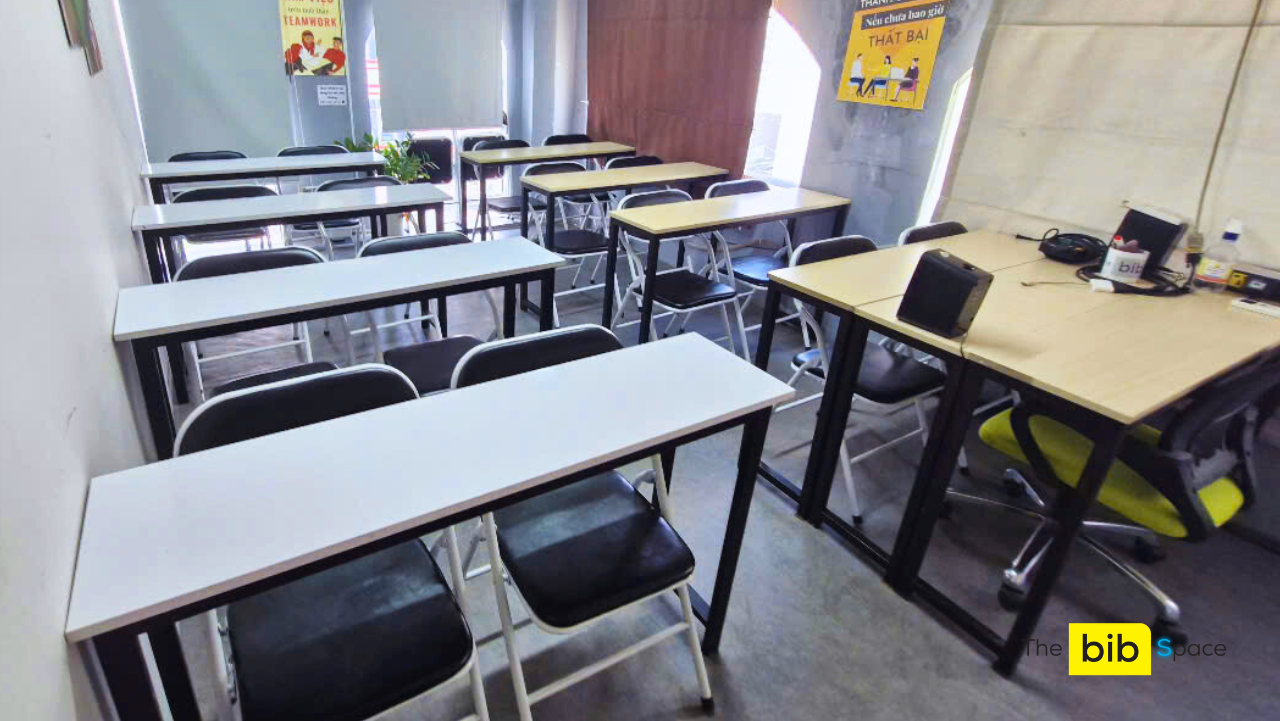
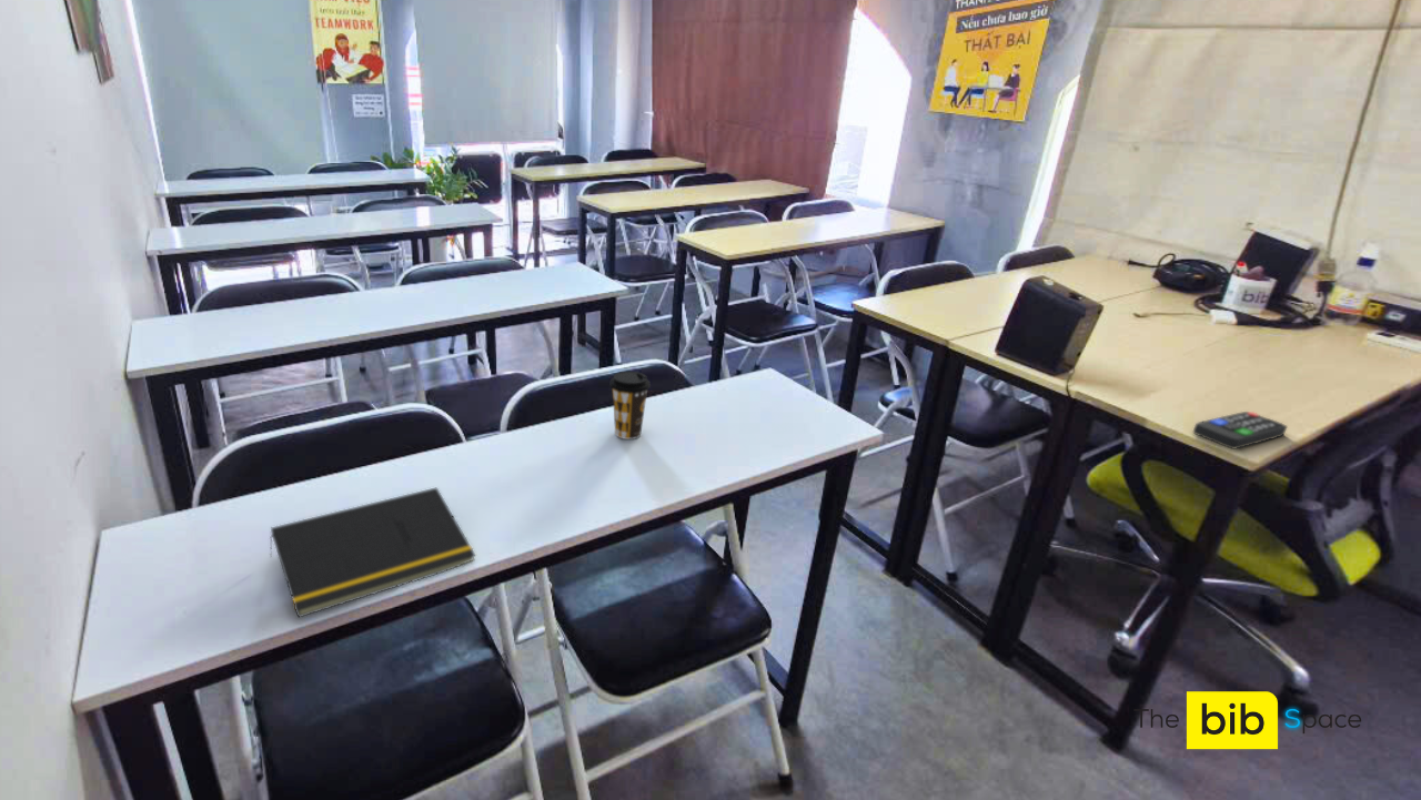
+ coffee cup [608,371,652,440]
+ notepad [269,486,477,619]
+ remote control [1191,411,1289,450]
